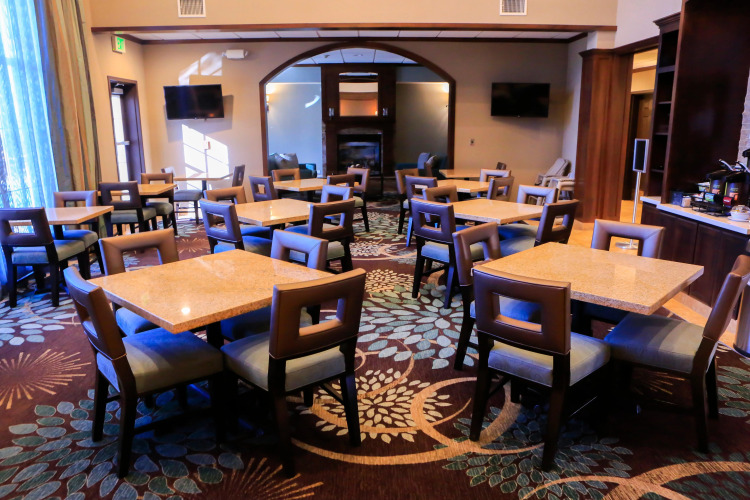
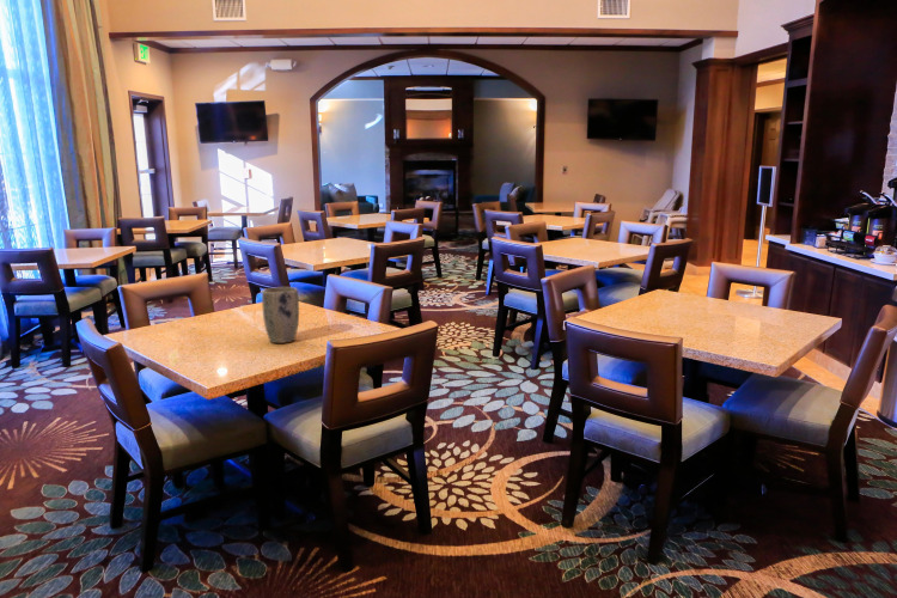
+ plant pot [261,286,300,344]
